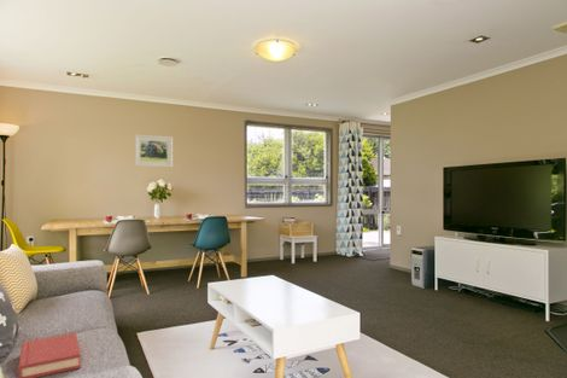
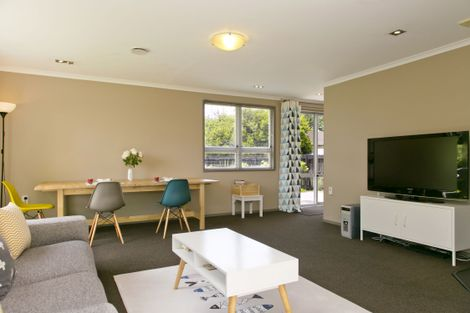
- hardback book [17,332,82,378]
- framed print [134,134,174,168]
